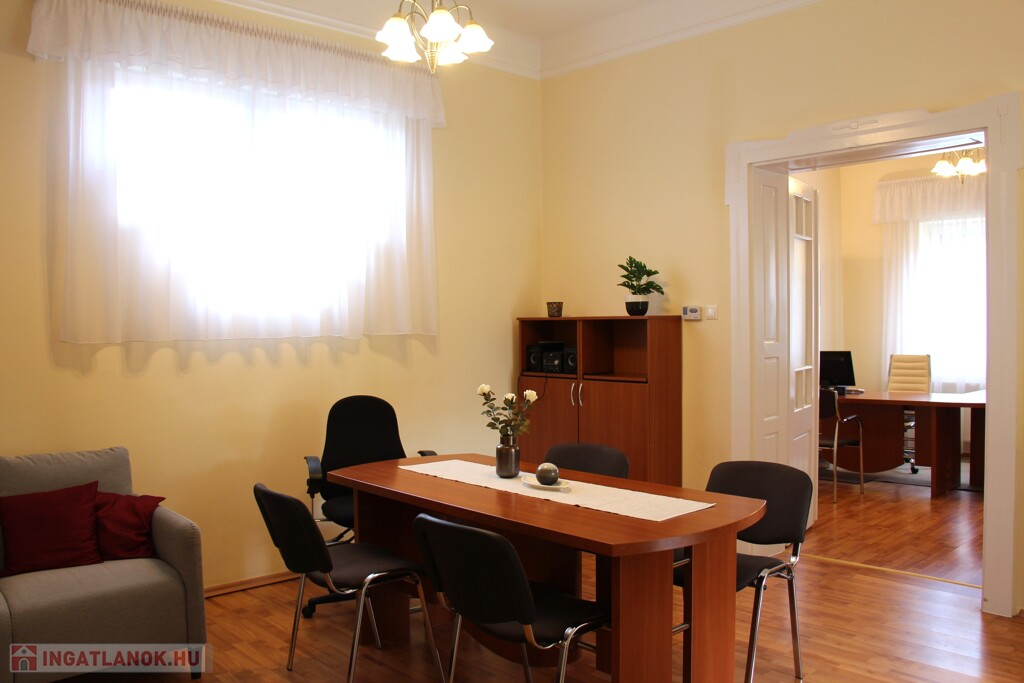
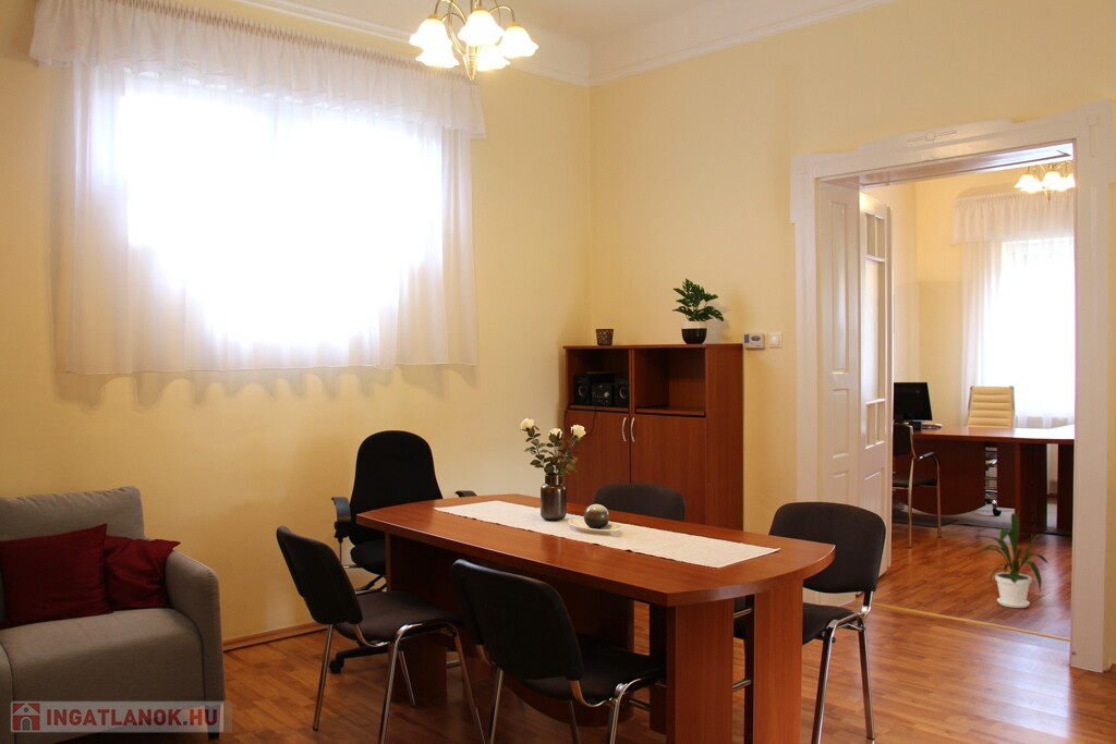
+ house plant [974,512,1050,609]
